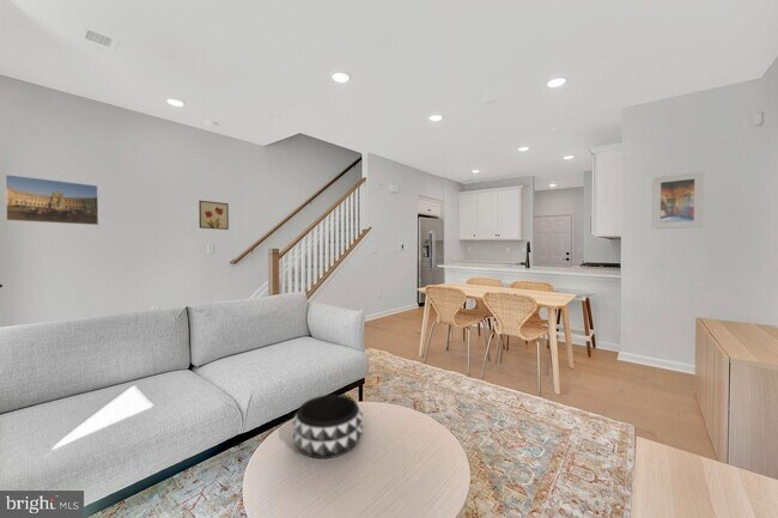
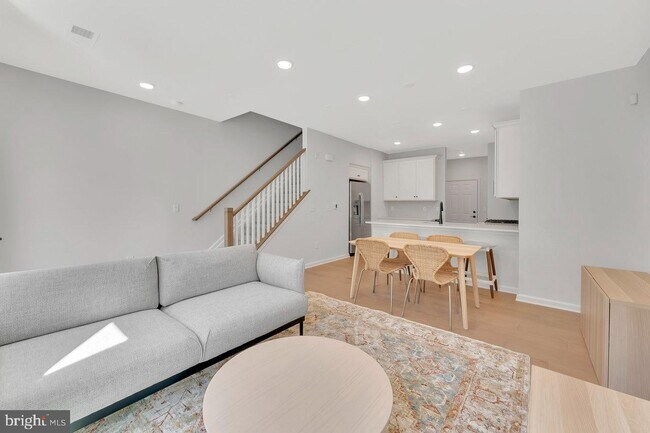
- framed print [4,173,99,226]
- decorative bowl [291,394,364,459]
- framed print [651,170,705,231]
- wall art [197,200,230,231]
